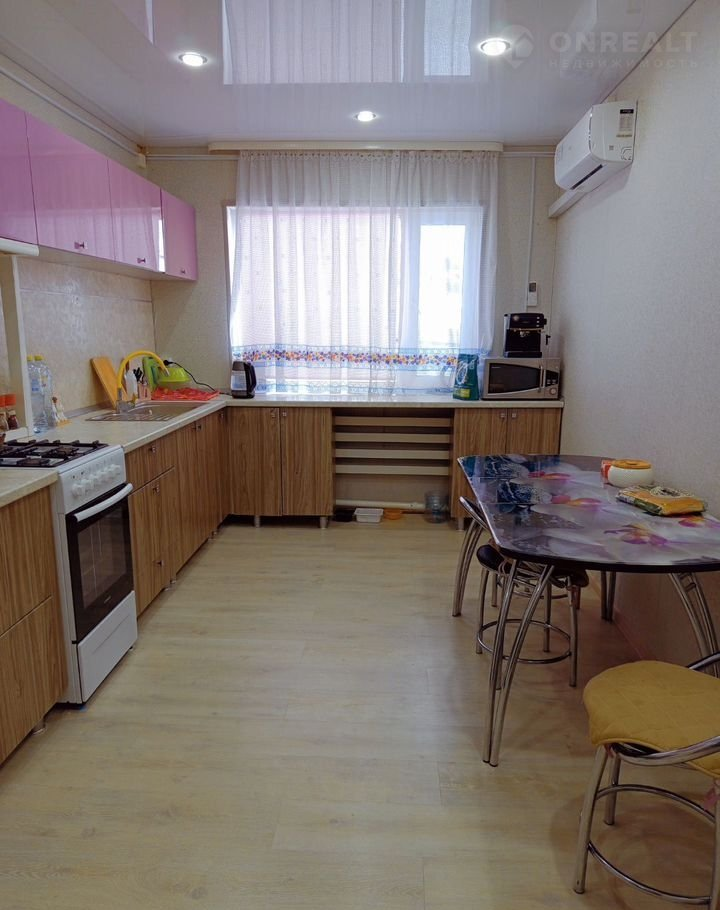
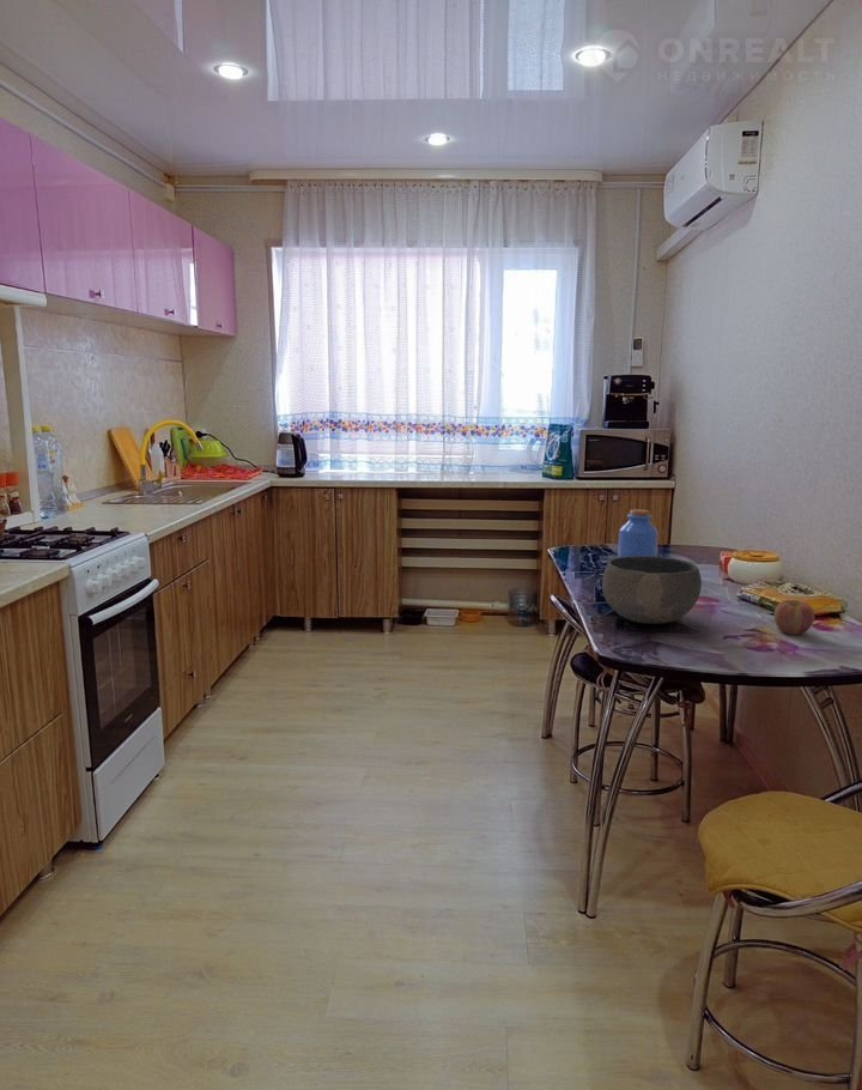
+ bowl [601,556,703,625]
+ jar [617,508,660,558]
+ apple [773,599,815,636]
